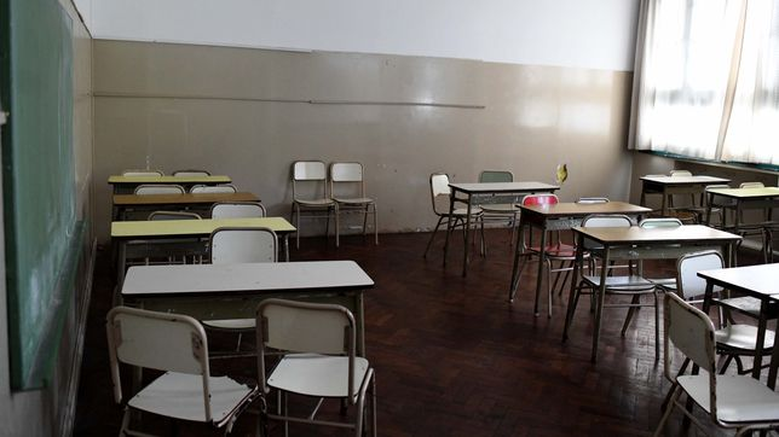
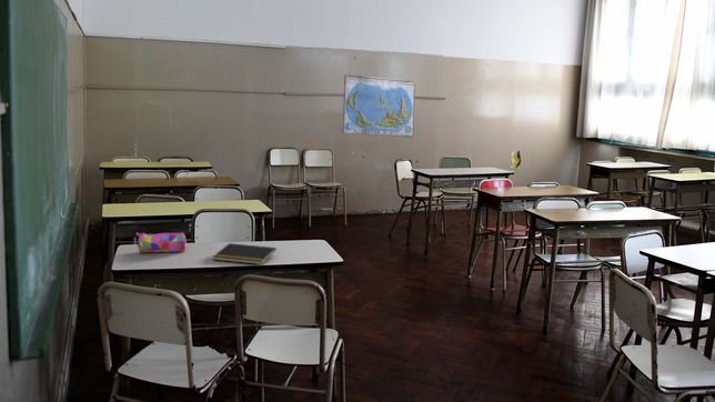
+ notepad [212,242,278,265]
+ pencil case [135,231,188,253]
+ world map [342,73,416,139]
